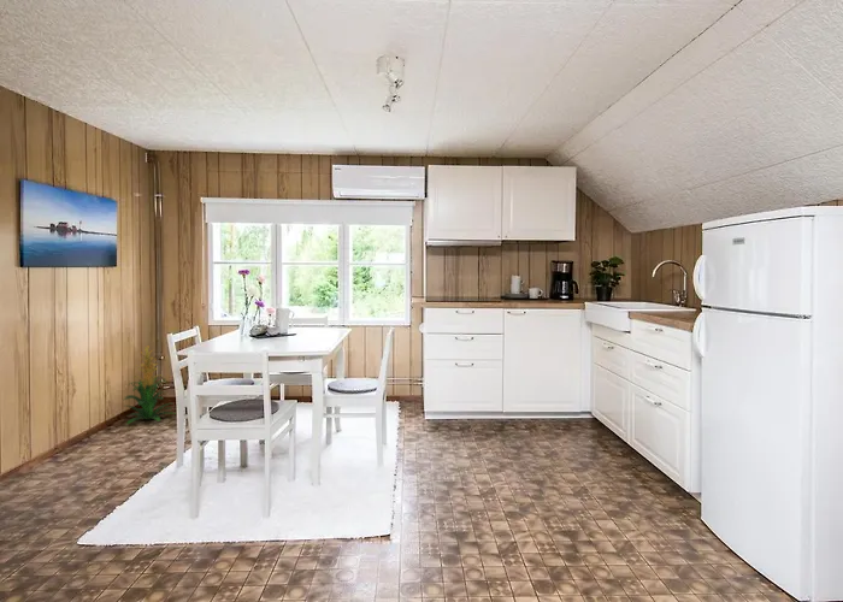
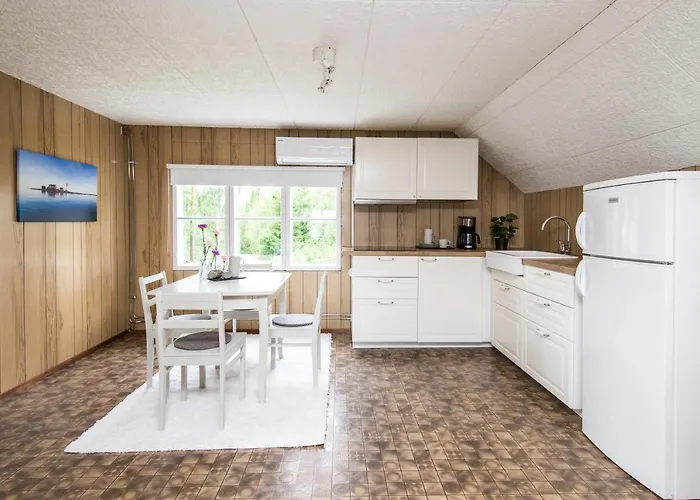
- indoor plant [123,346,176,425]
